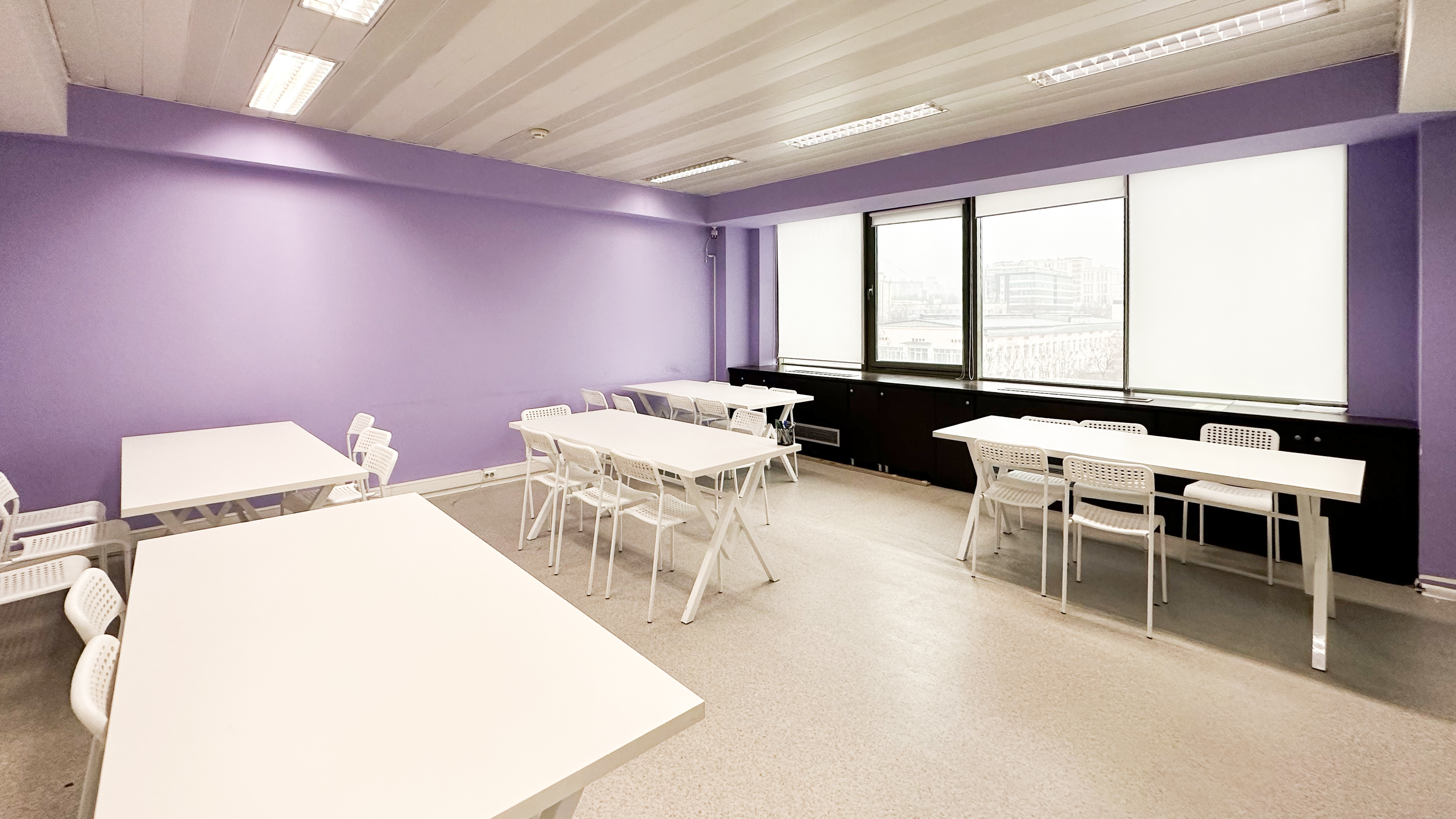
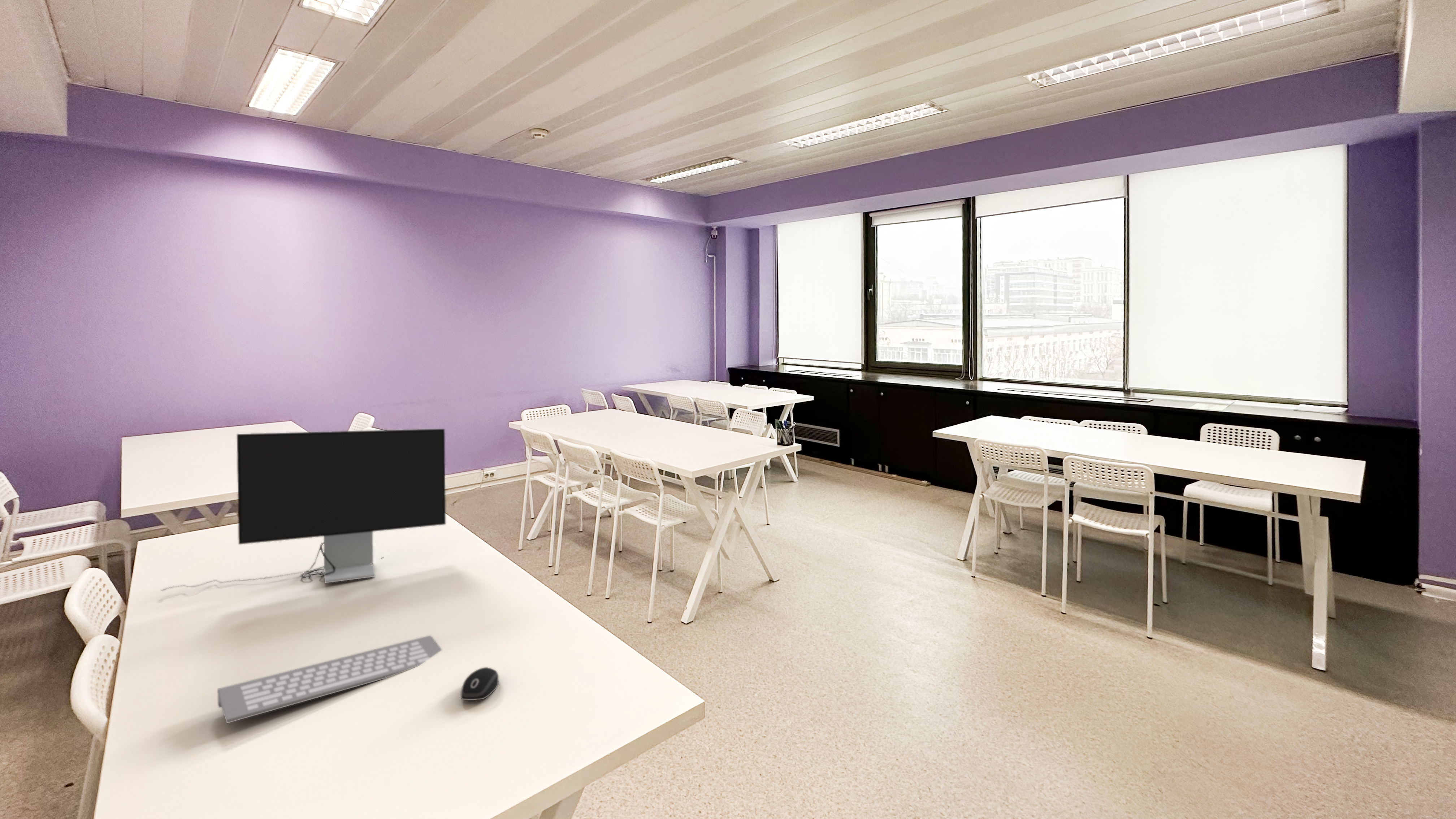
+ computer mouse [461,667,499,701]
+ computer keyboard [217,635,442,724]
+ computer monitor [160,428,446,591]
